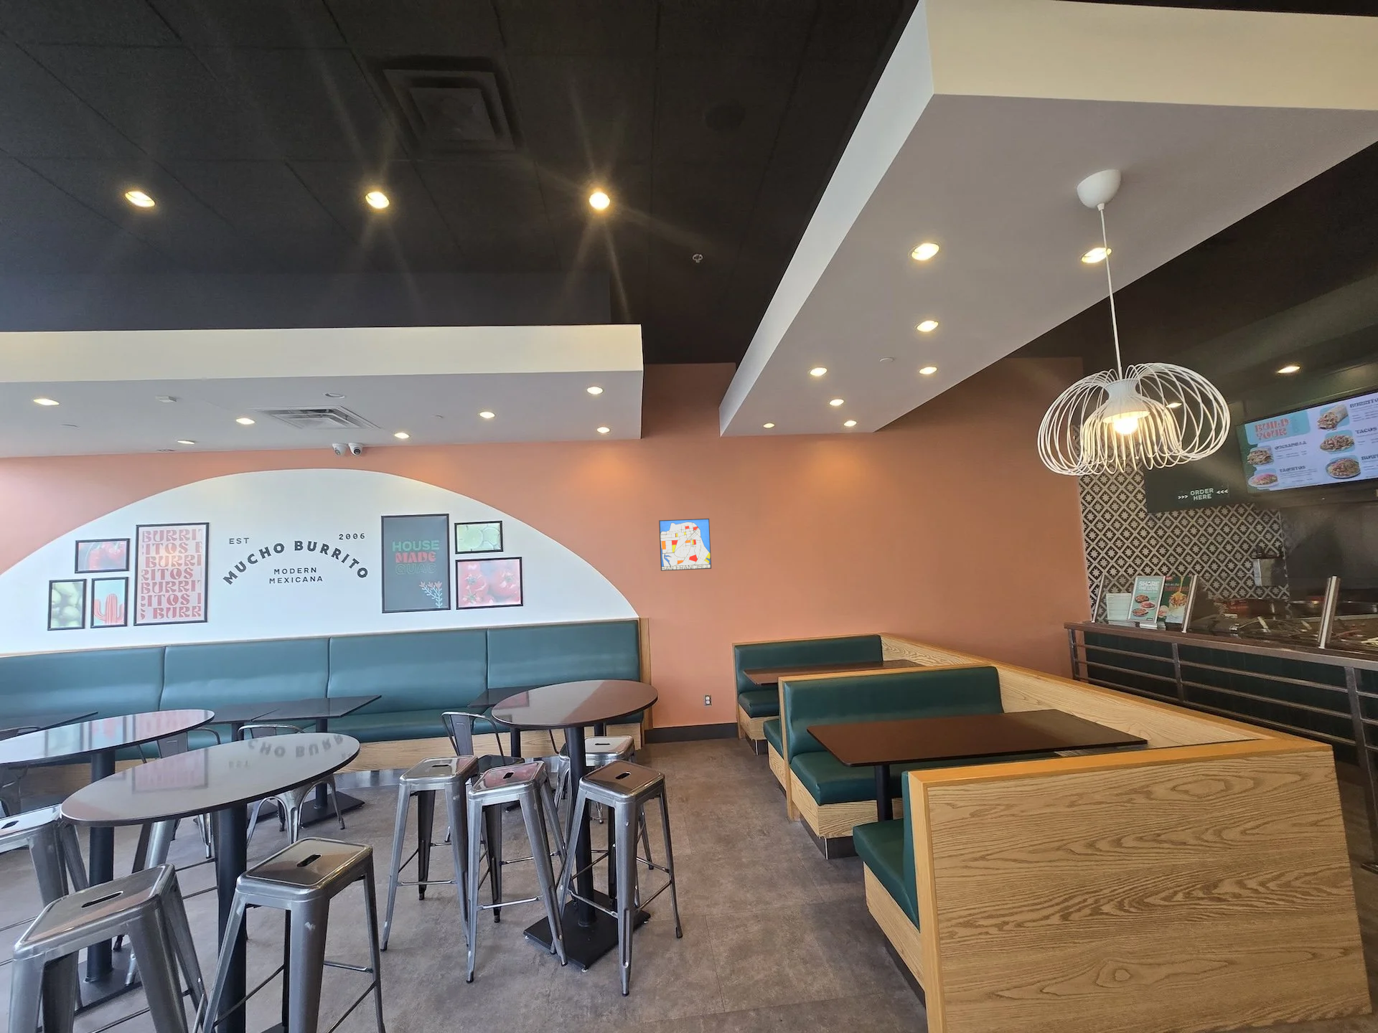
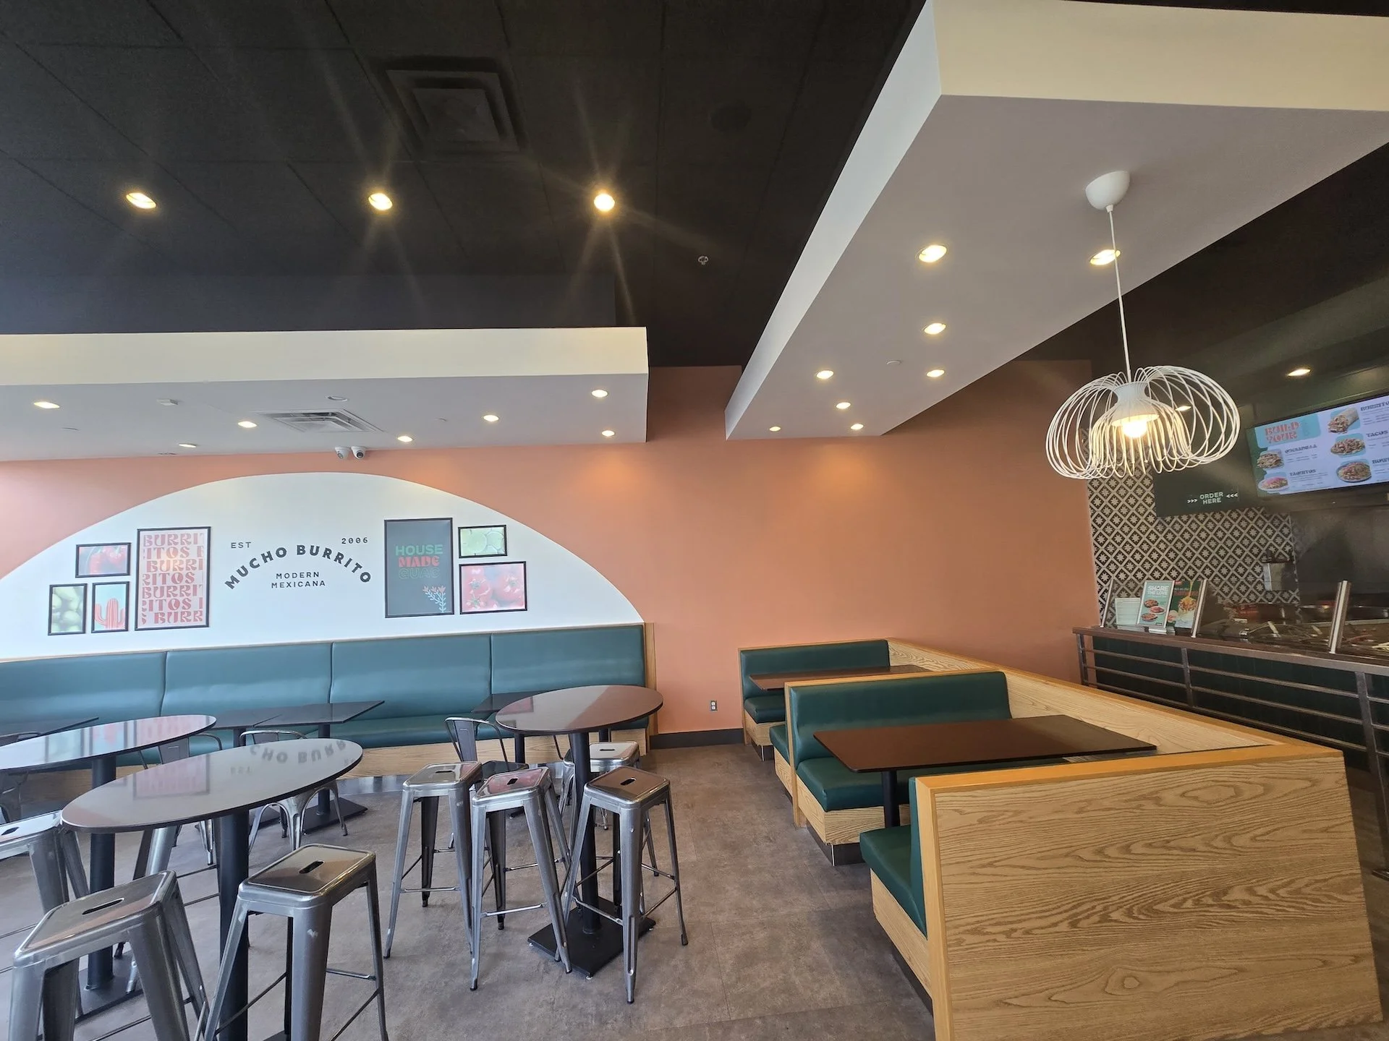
- wall art [659,518,712,572]
